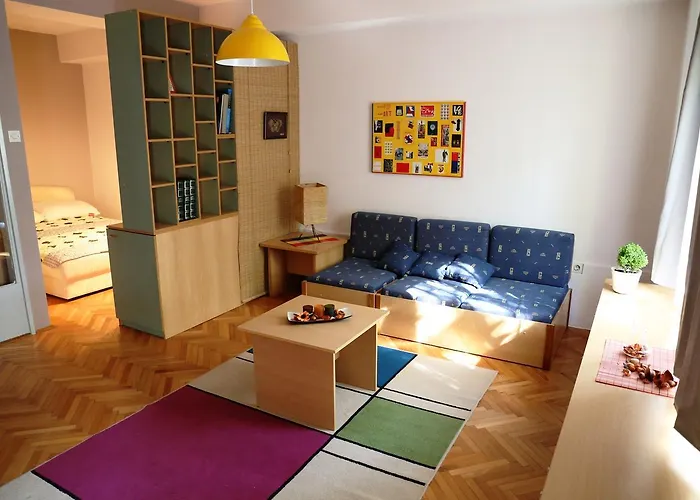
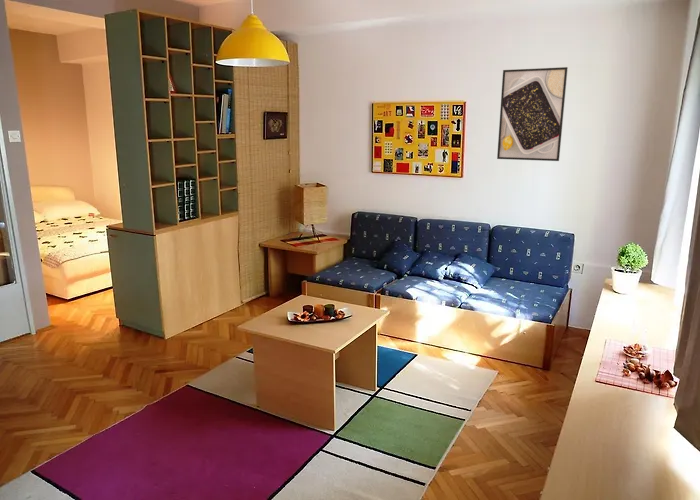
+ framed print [496,66,569,162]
